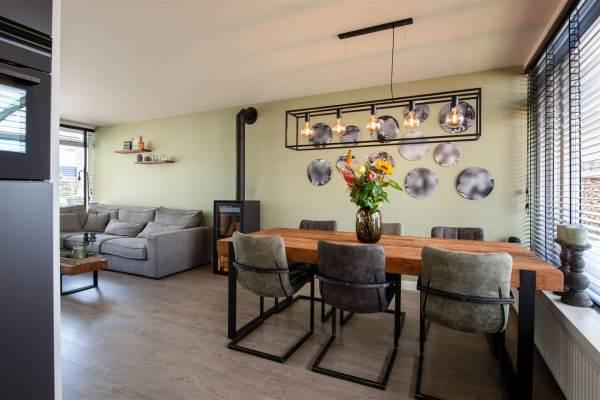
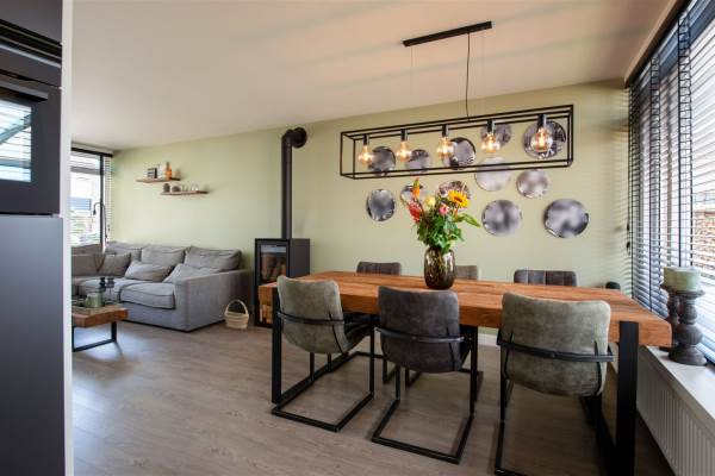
+ basket [223,299,250,331]
